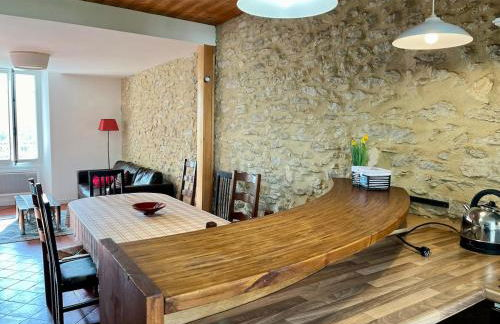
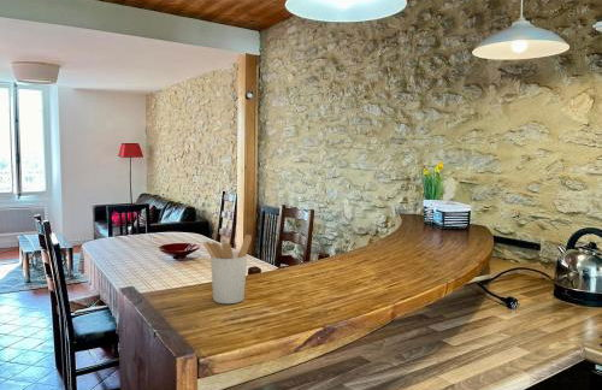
+ utensil holder [202,234,253,305]
